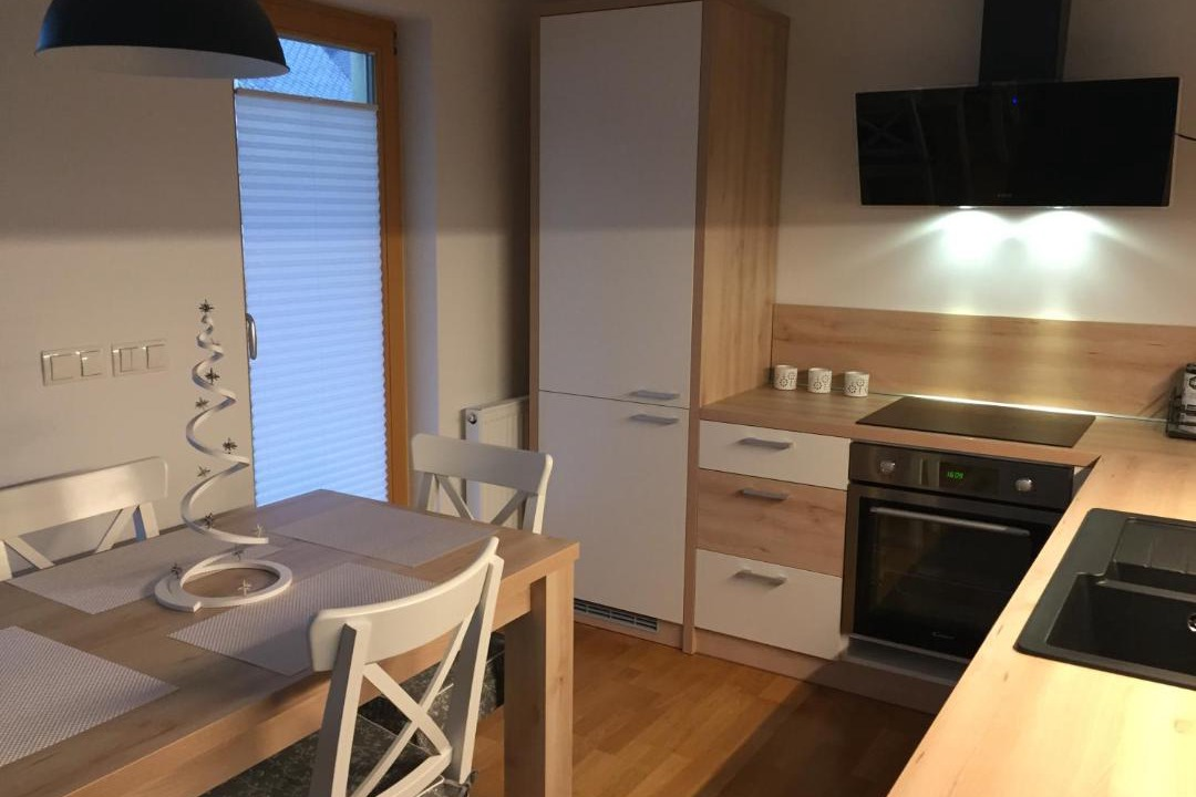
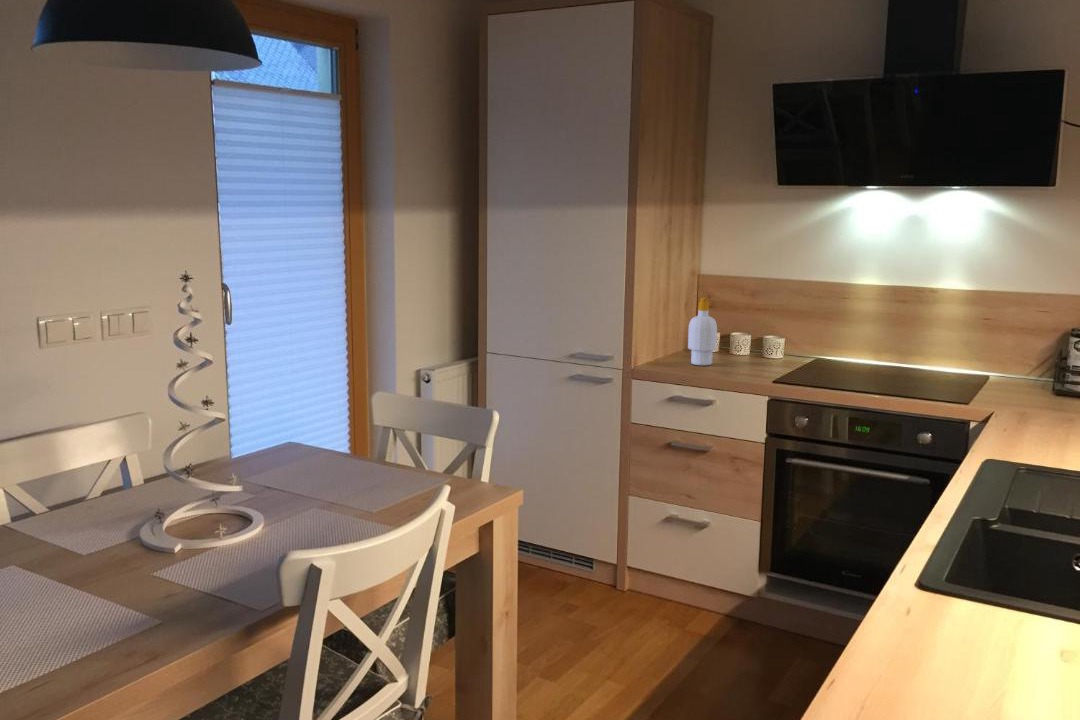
+ soap bottle [687,297,718,367]
